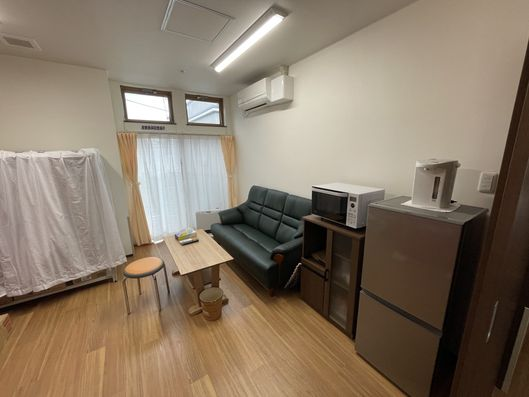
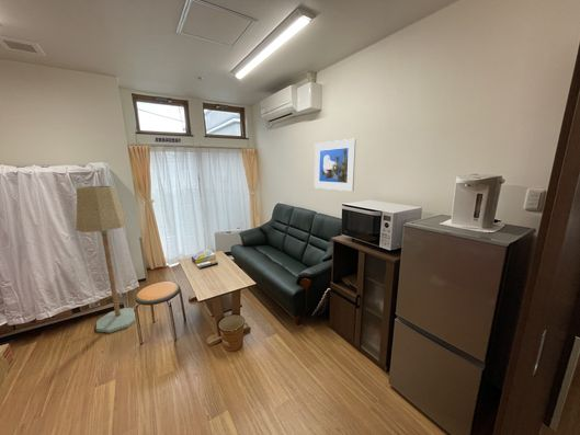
+ floor lamp [75,185,136,334]
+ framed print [314,137,357,192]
